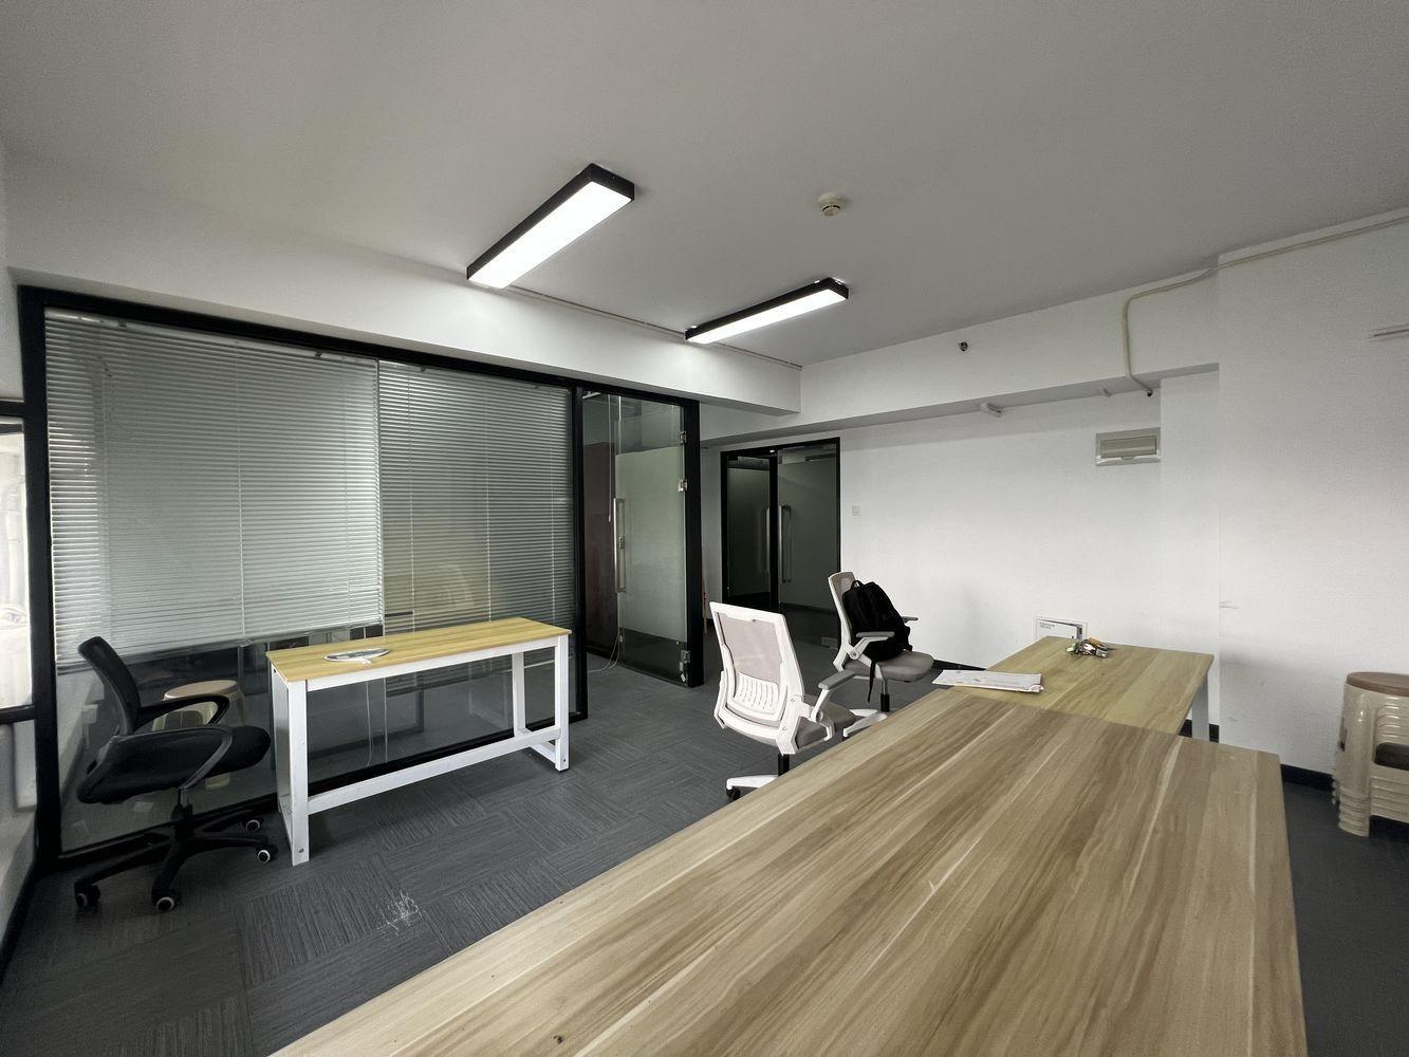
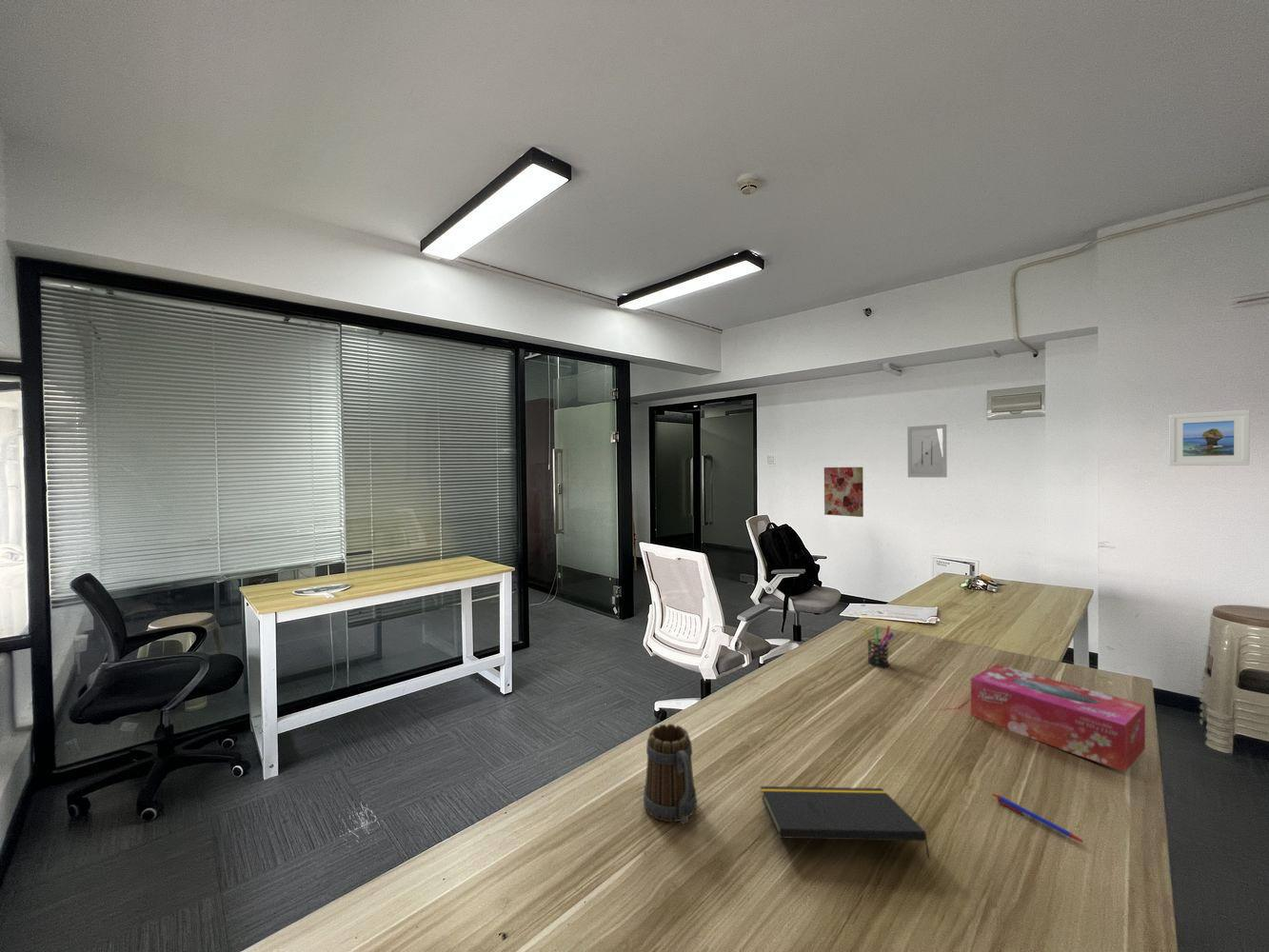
+ notepad [760,785,931,861]
+ wall art [823,466,864,518]
+ mug [643,723,698,825]
+ tissue box [970,664,1146,773]
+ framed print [1168,408,1251,466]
+ wall art [906,424,948,478]
+ pen holder [863,625,895,668]
+ pen [991,792,1086,844]
